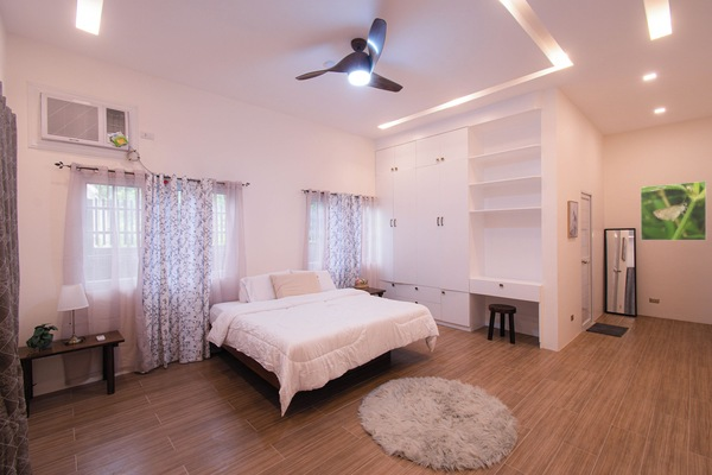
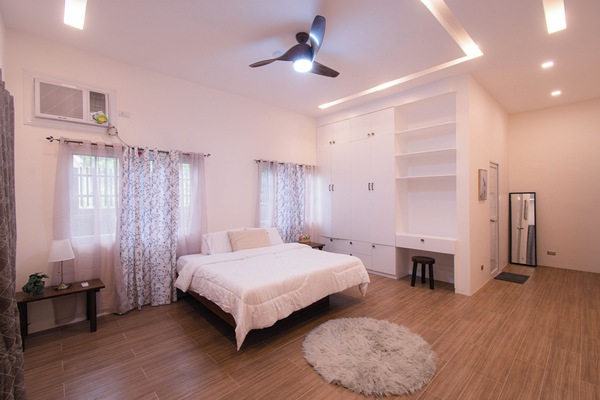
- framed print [640,180,707,241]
